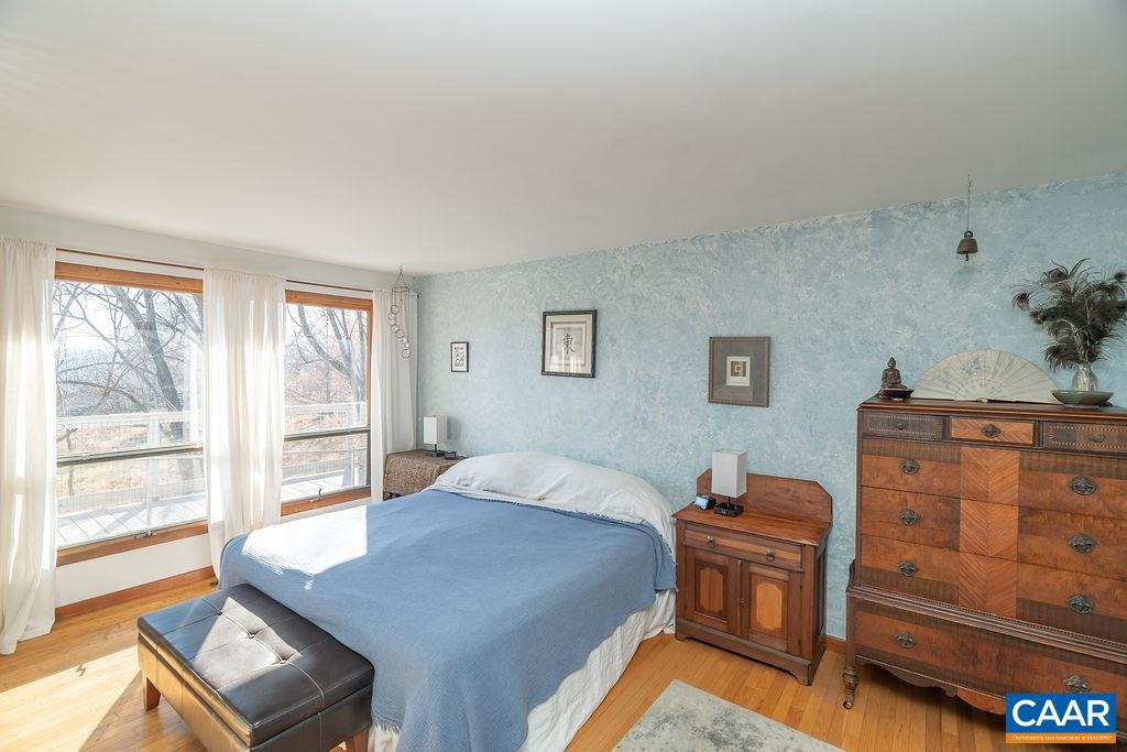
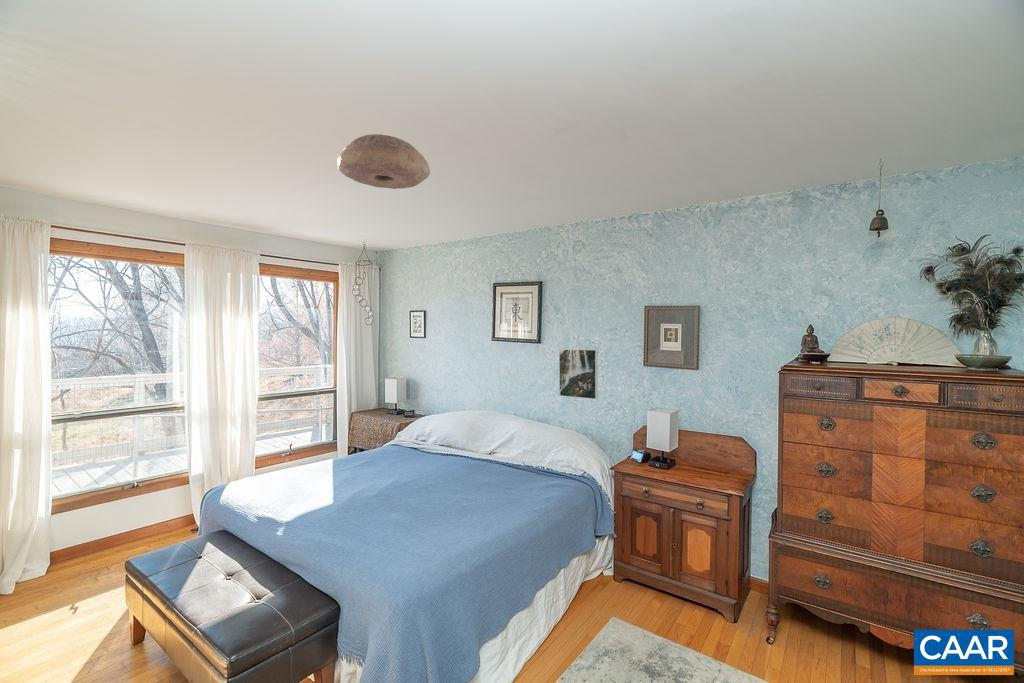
+ ceiling light [336,133,431,190]
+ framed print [558,348,599,400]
